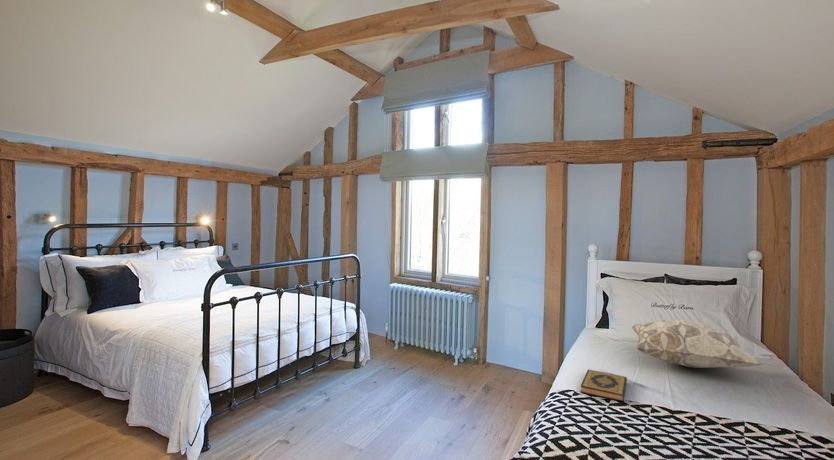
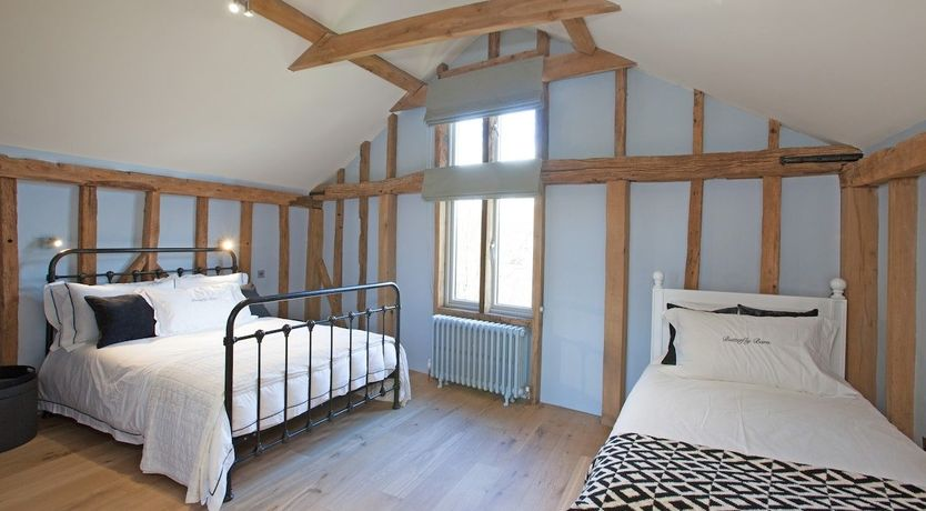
- decorative pillow [631,319,763,369]
- hardback book [580,369,628,402]
